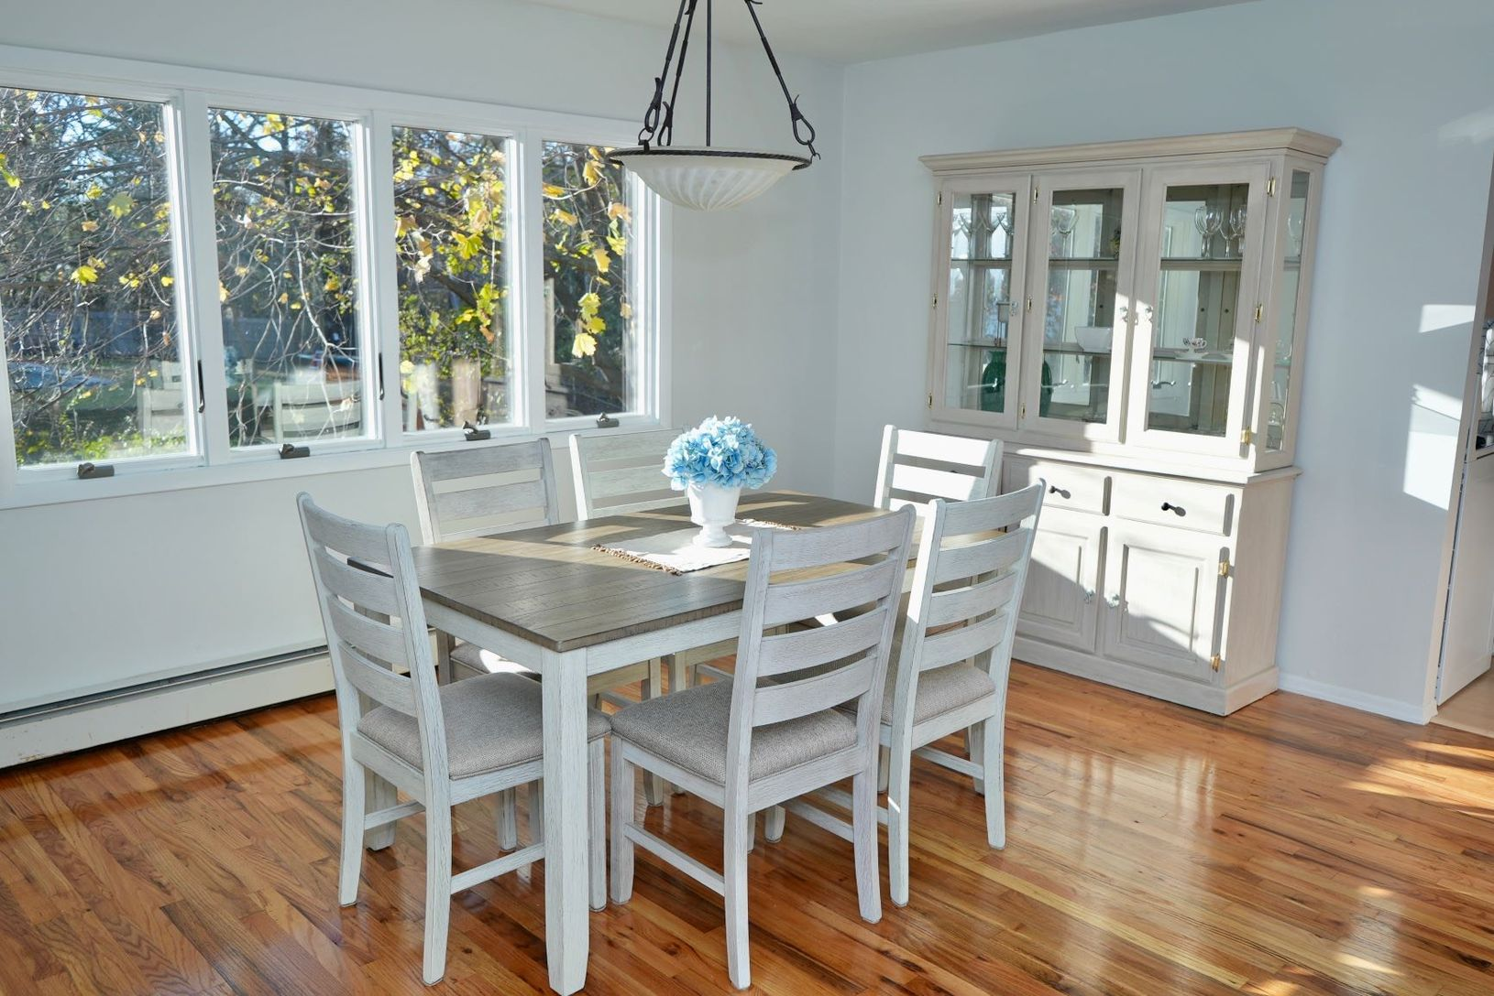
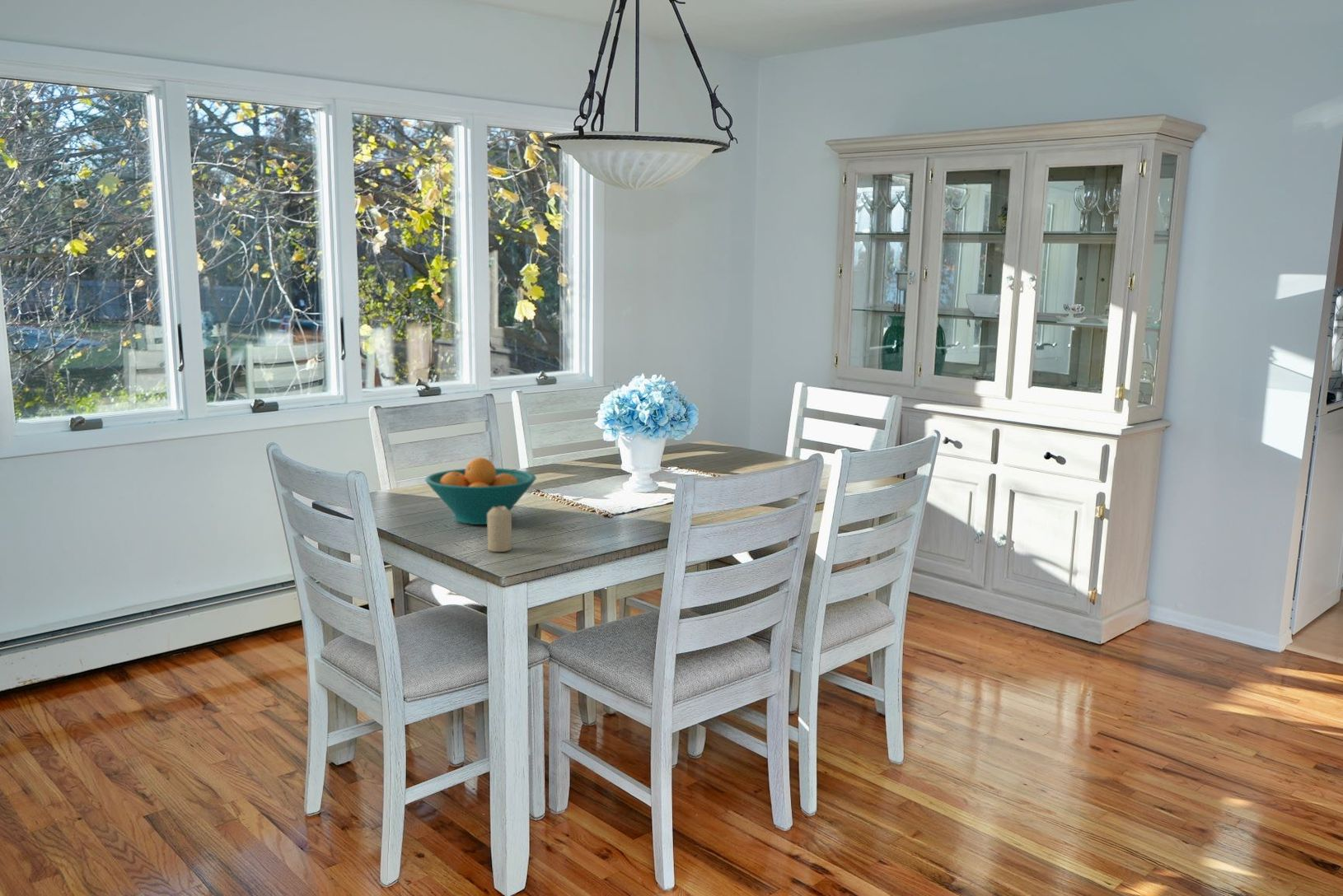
+ candle [487,506,512,553]
+ fruit bowl [424,457,537,525]
